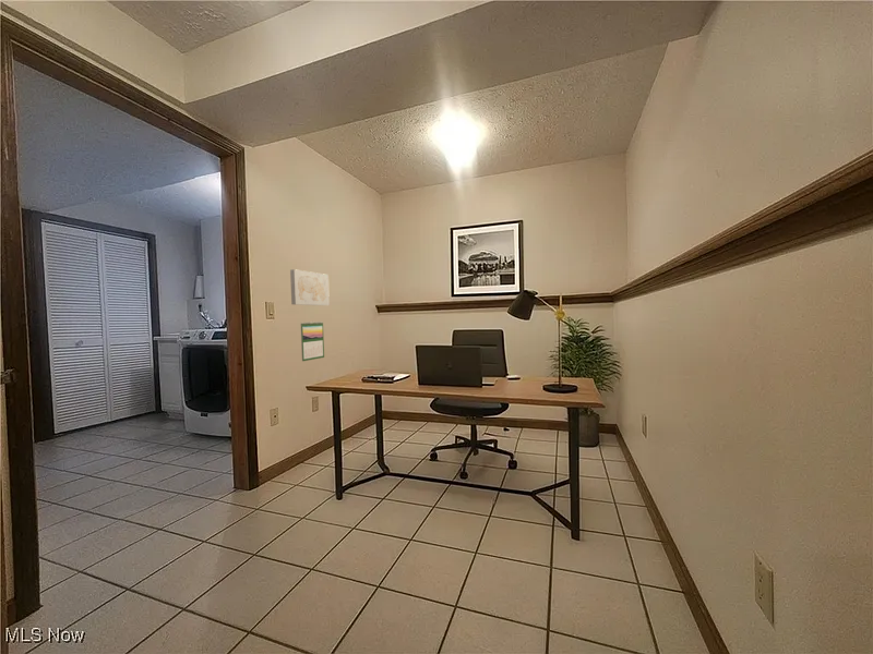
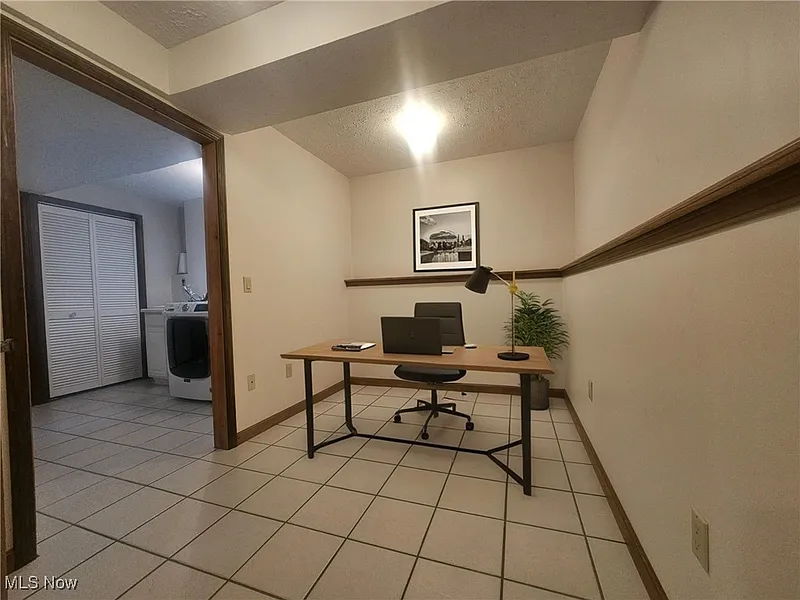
- wall art [289,268,331,306]
- calendar [300,320,325,362]
